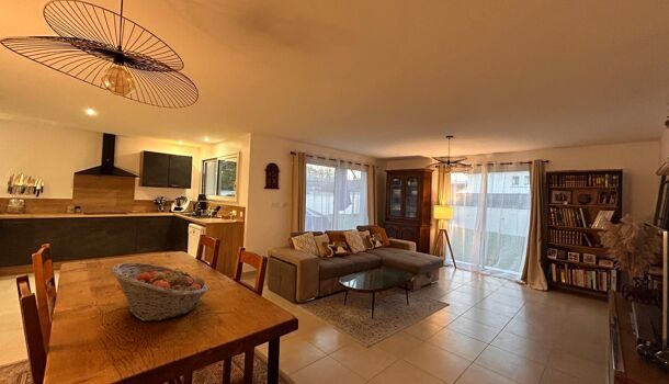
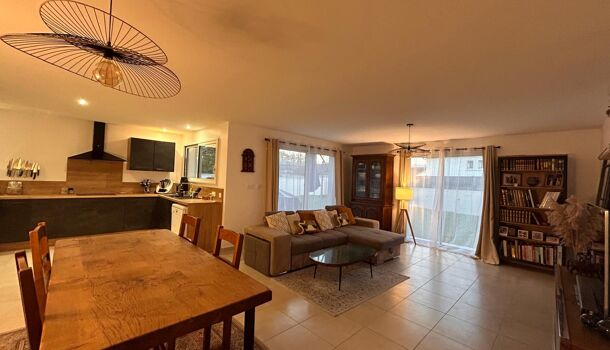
- fruit basket [110,261,209,323]
